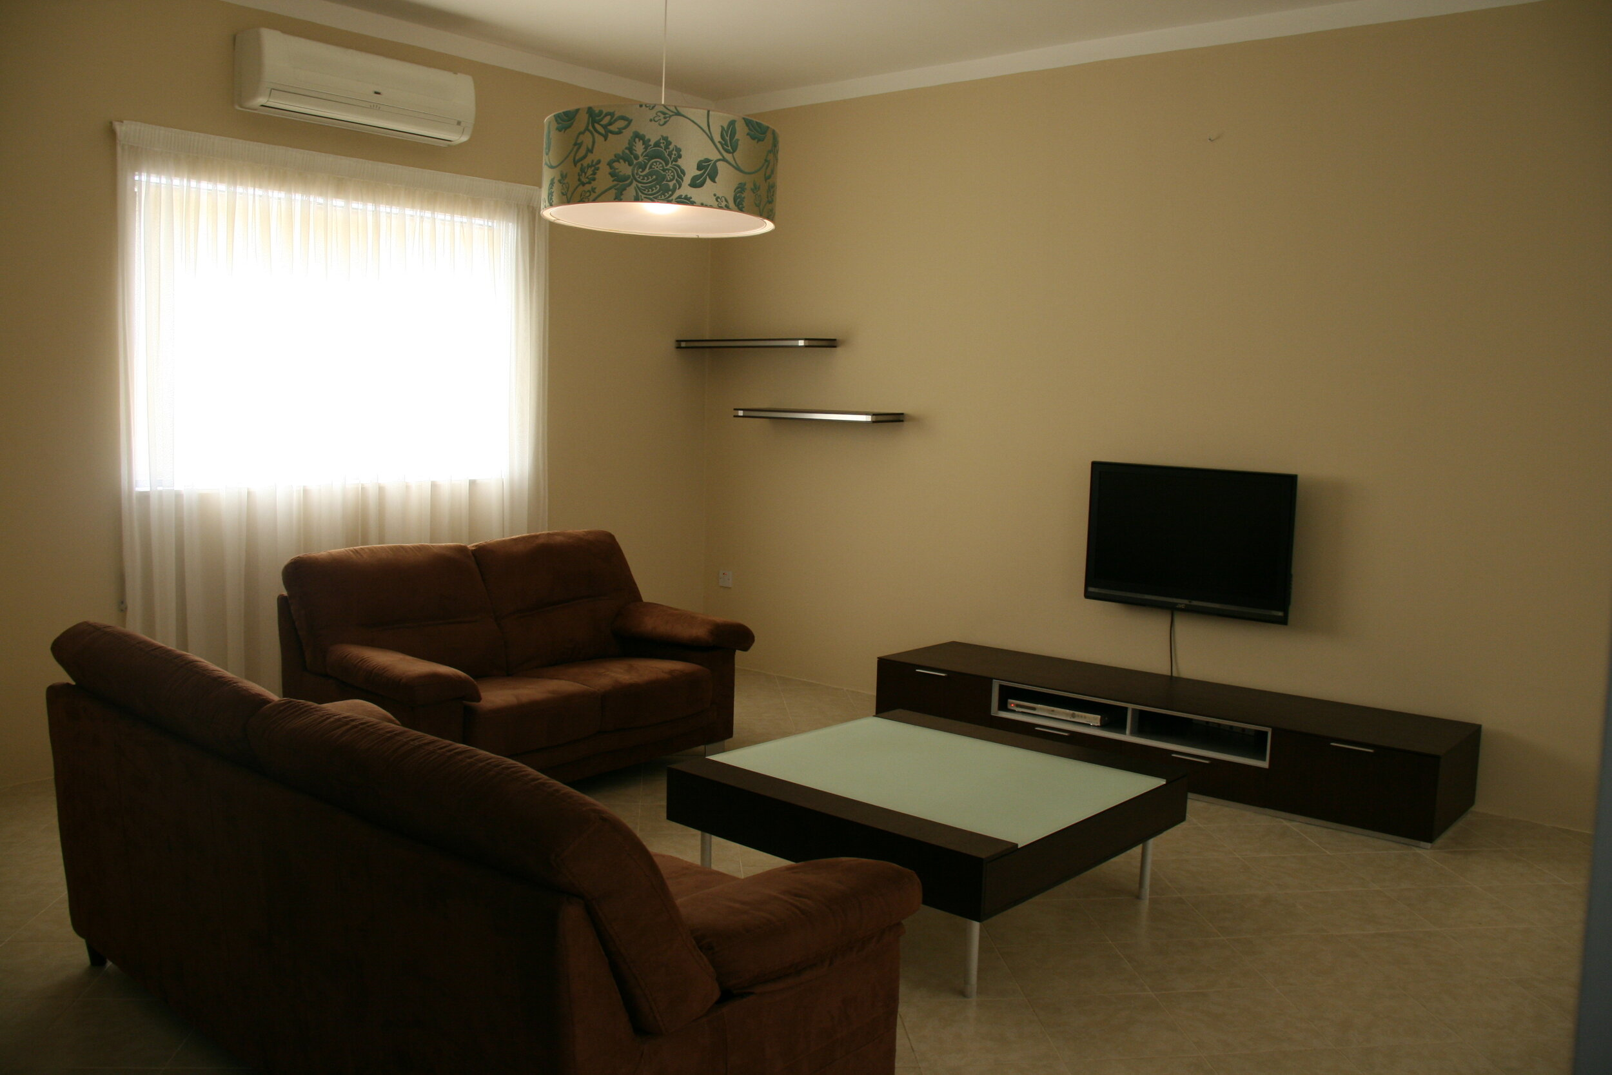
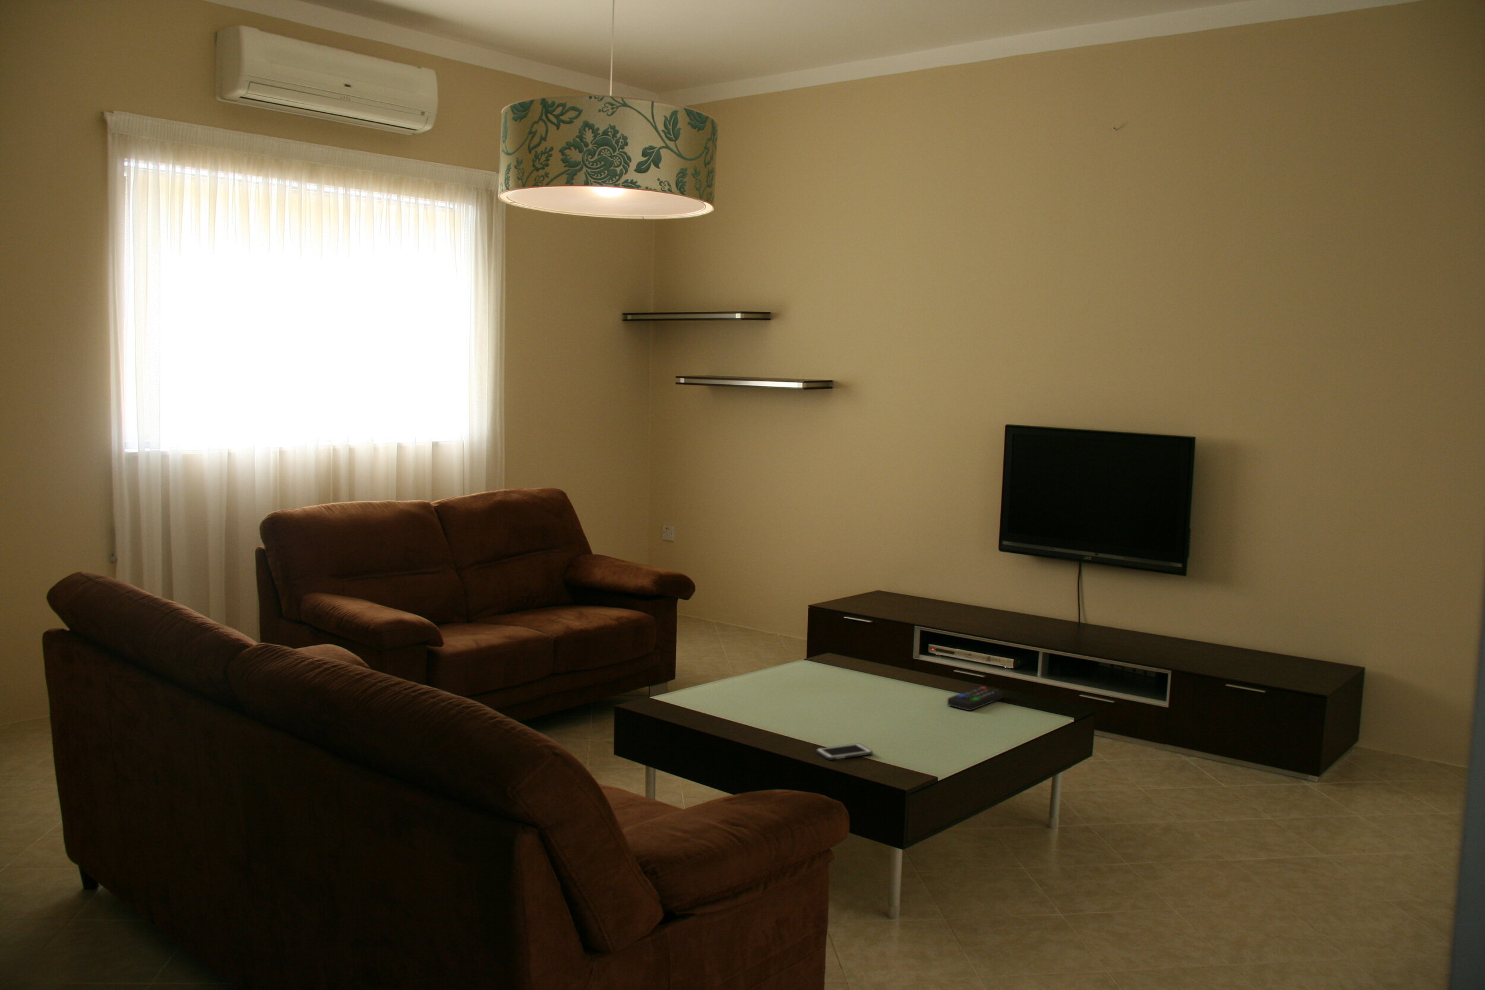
+ cell phone [815,742,873,761]
+ remote control [947,686,1003,710]
